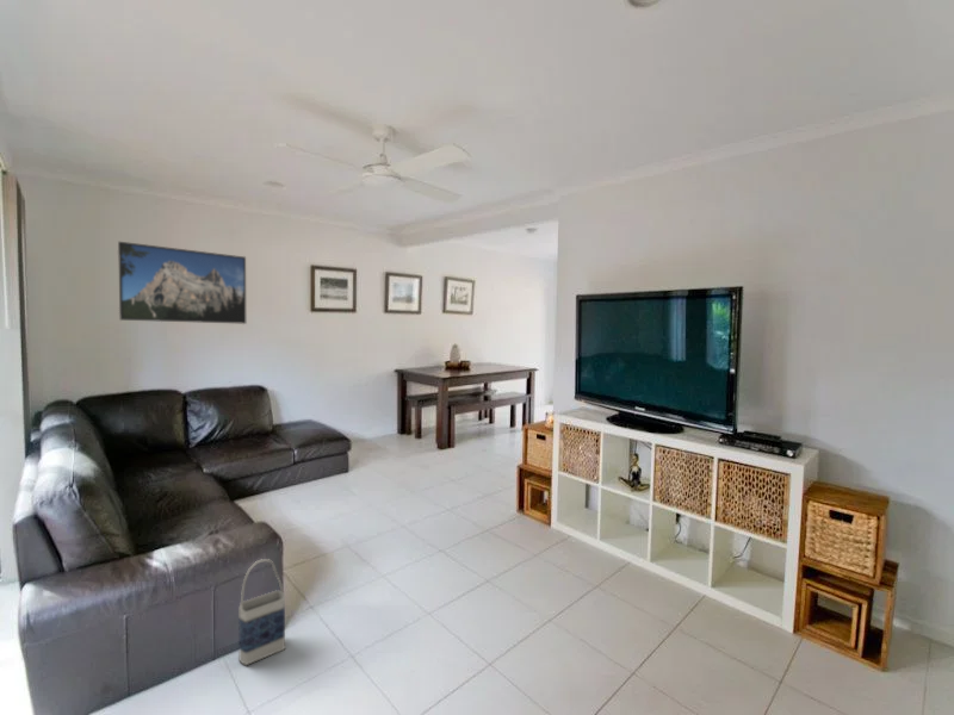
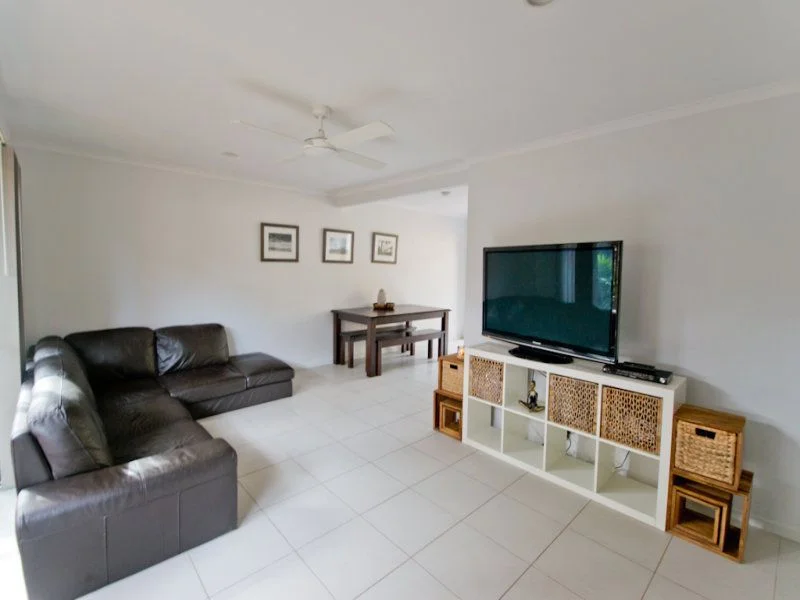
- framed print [117,241,247,325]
- bag [238,558,286,666]
